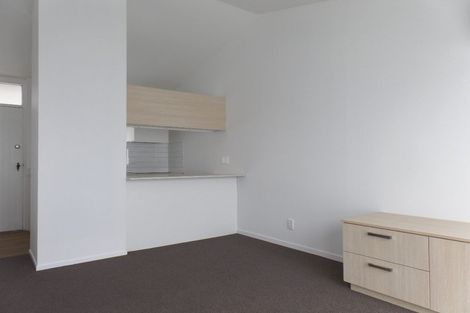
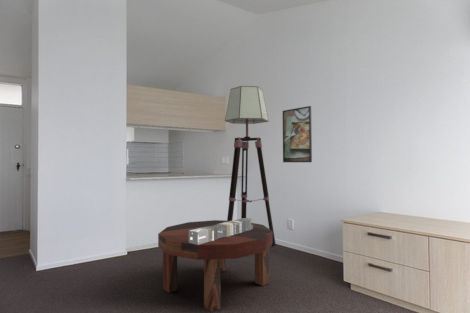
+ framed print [282,105,313,163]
+ coffee table [157,219,273,313]
+ floor lamp [224,85,277,247]
+ skyscraper [189,217,254,245]
